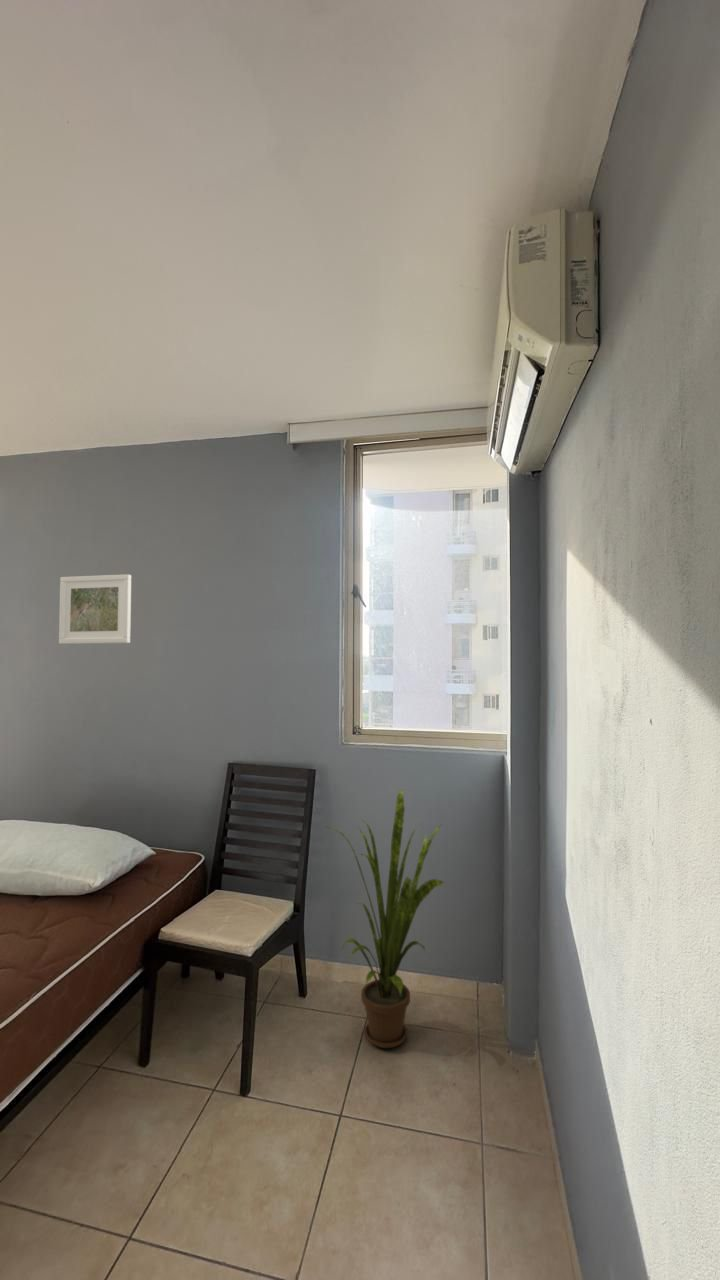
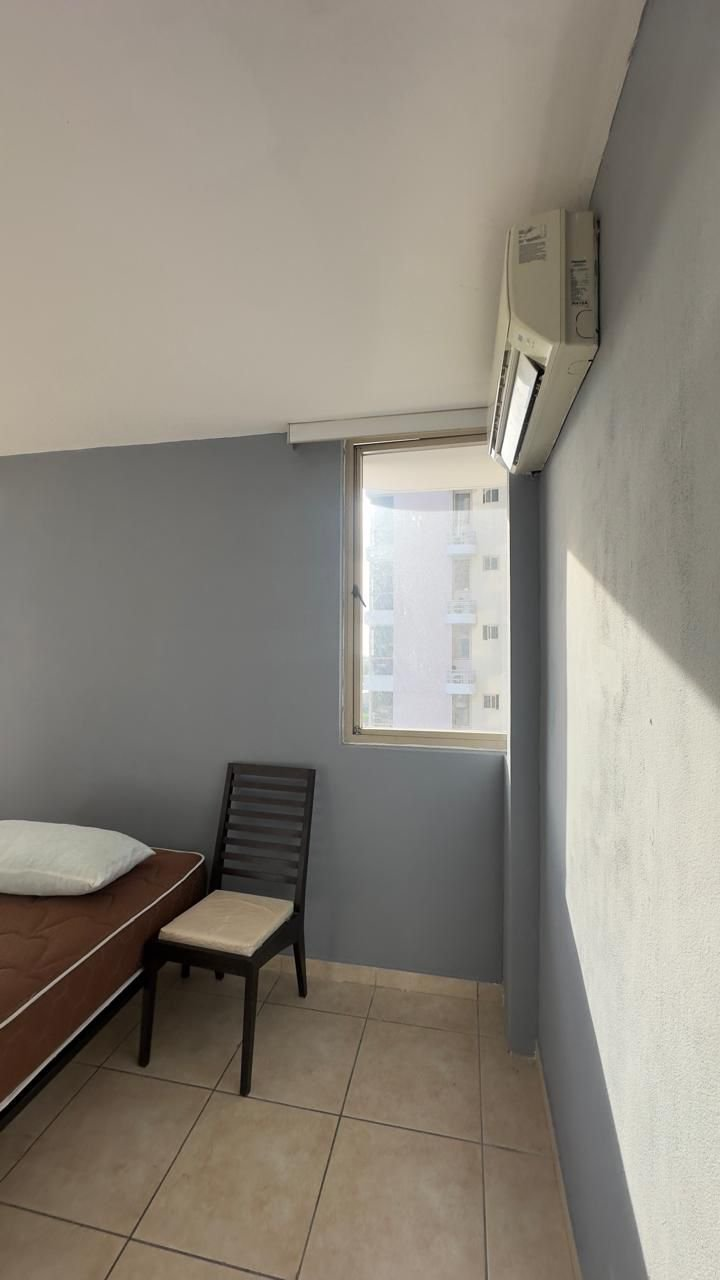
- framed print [58,573,132,645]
- house plant [324,789,446,1049]
